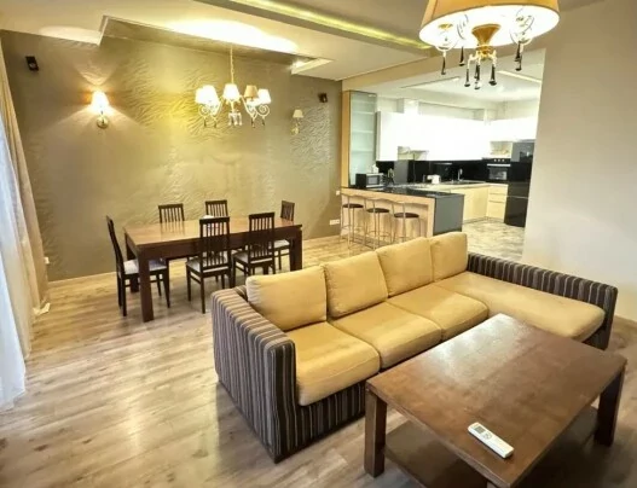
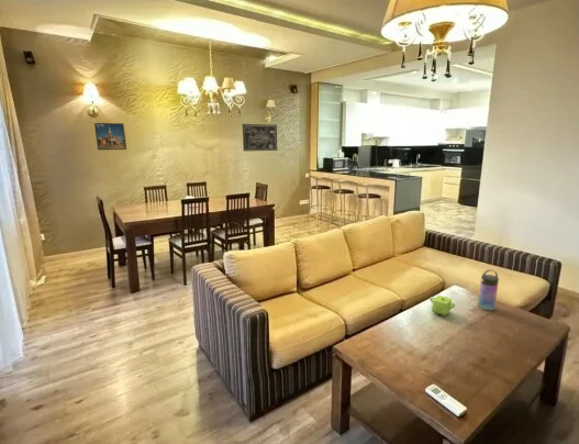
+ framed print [93,122,127,151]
+ wall art [242,123,278,153]
+ teapot [428,295,456,318]
+ water bottle [477,268,500,311]
